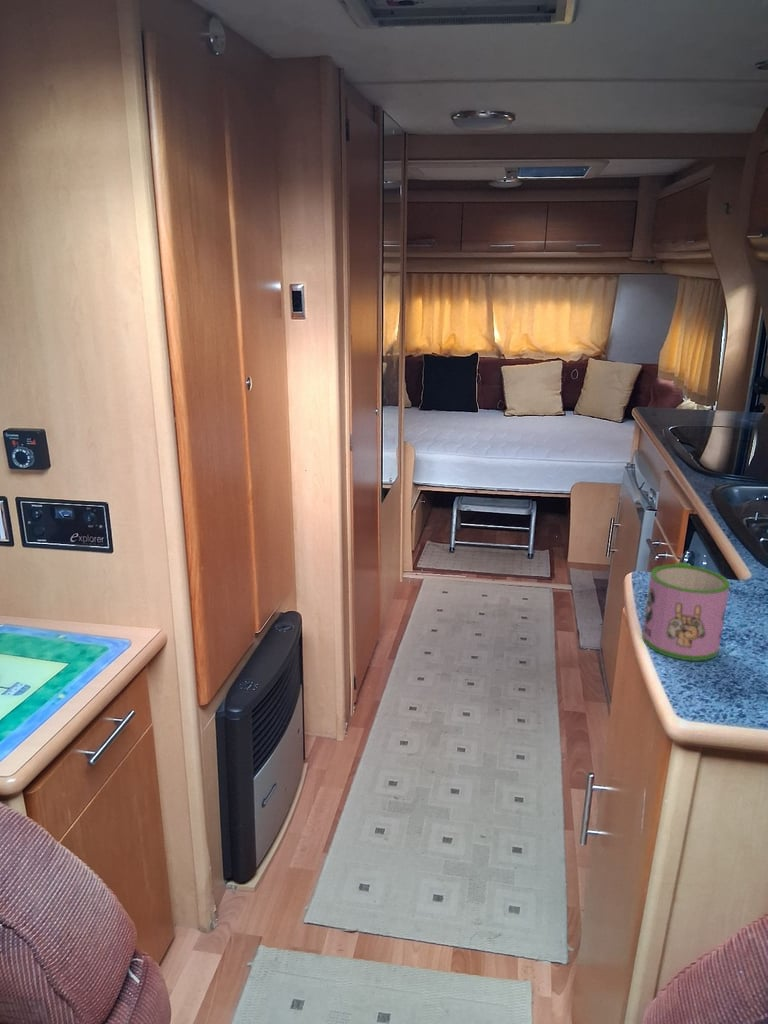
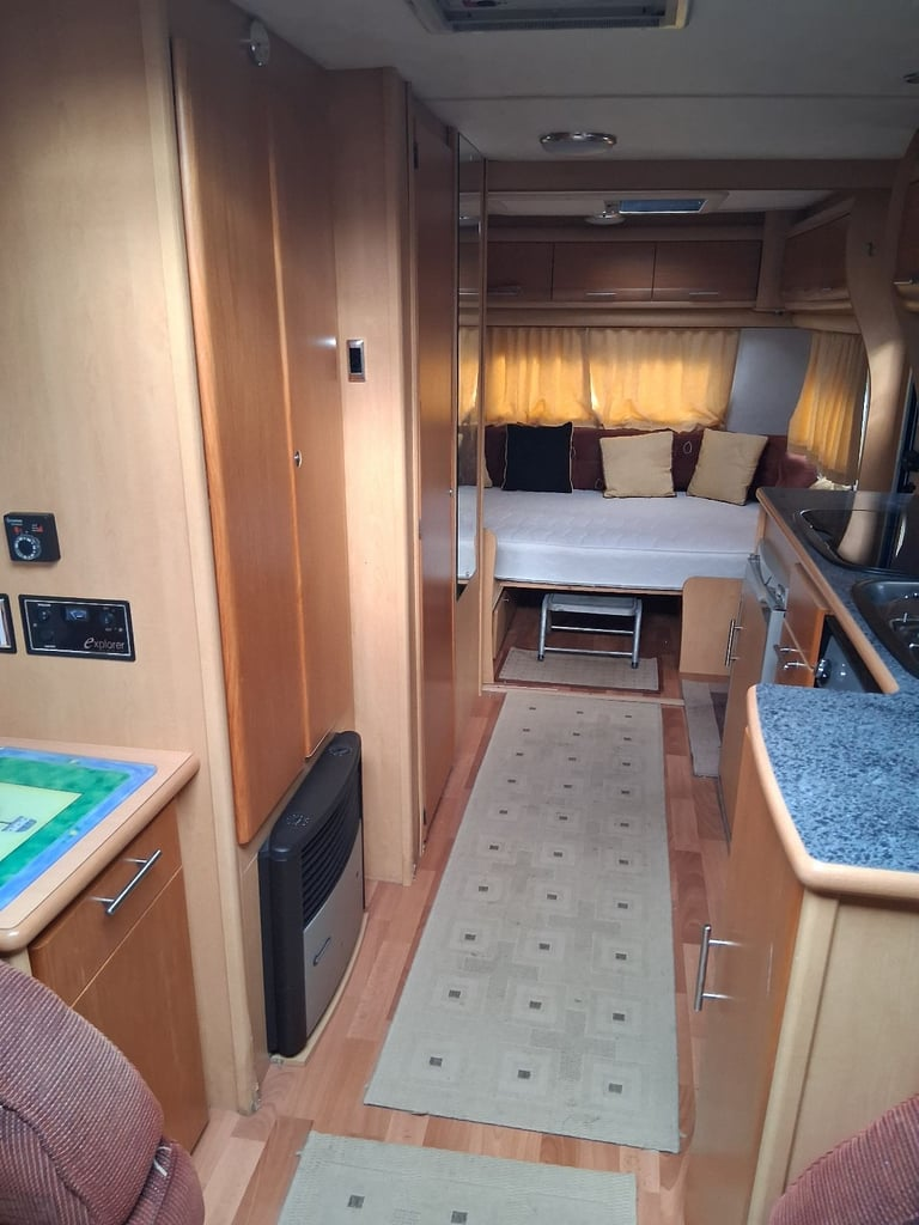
- mug [641,561,731,662]
